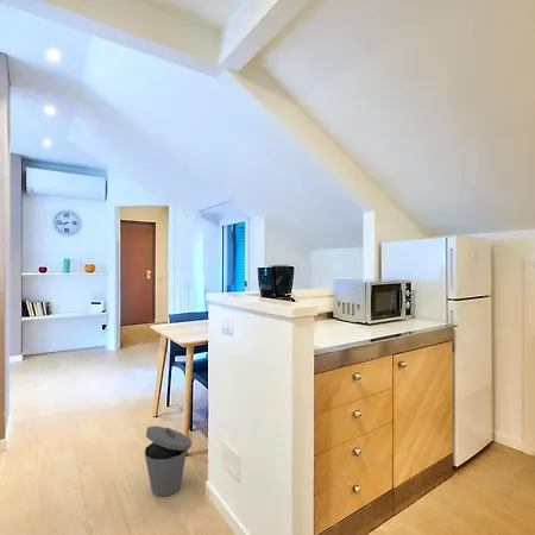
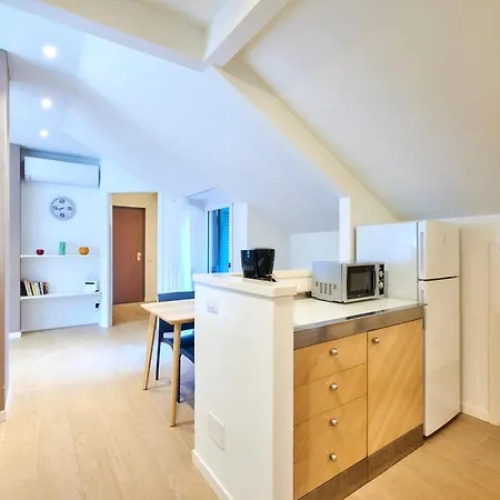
- trash can [144,424,193,498]
